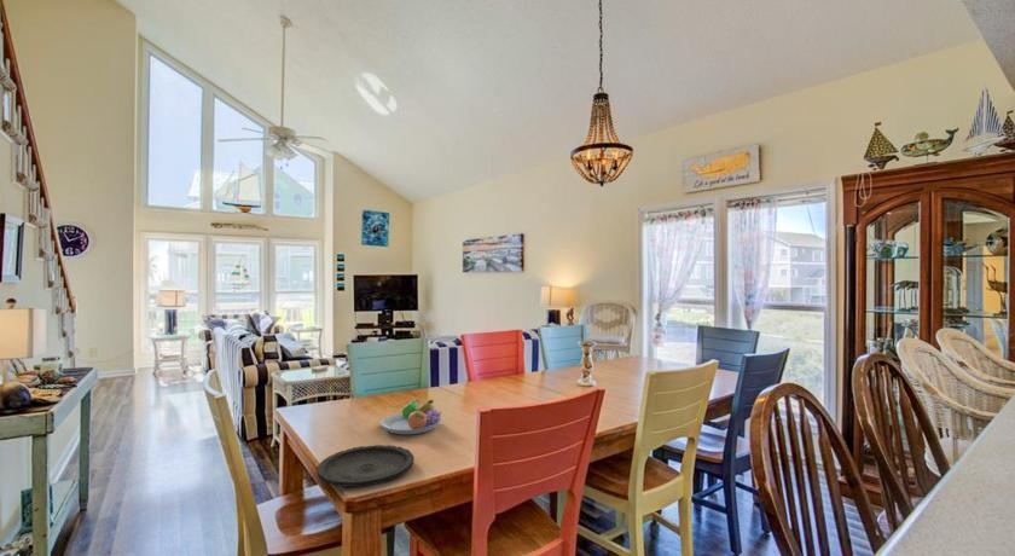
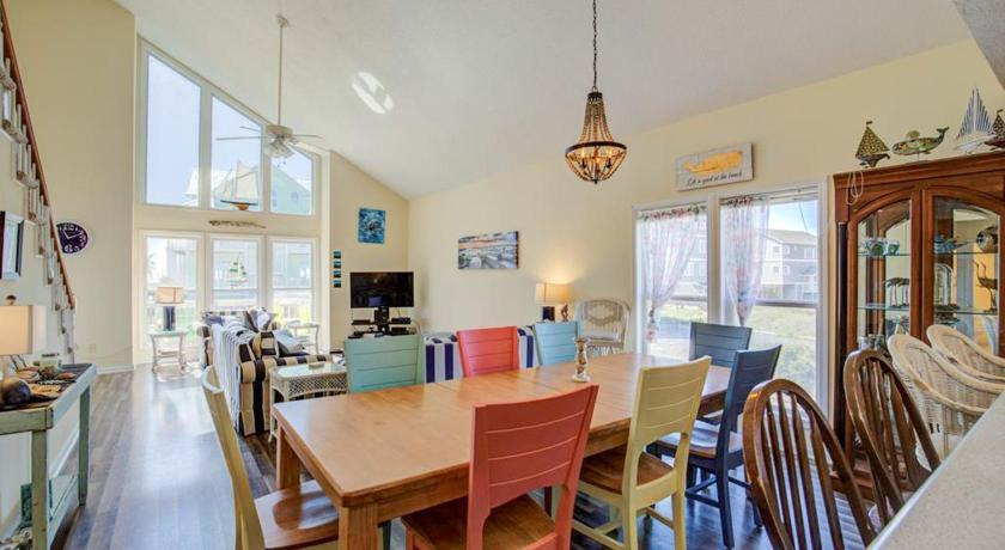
- fruit bowl [379,398,442,435]
- plate [315,444,416,488]
